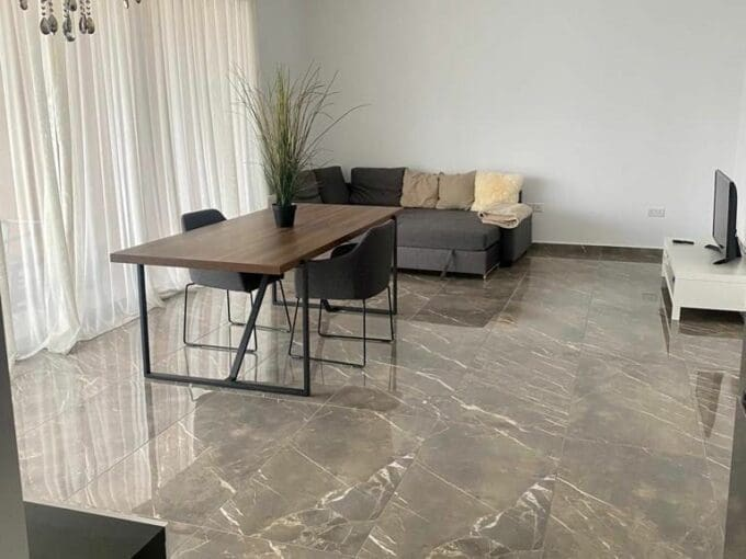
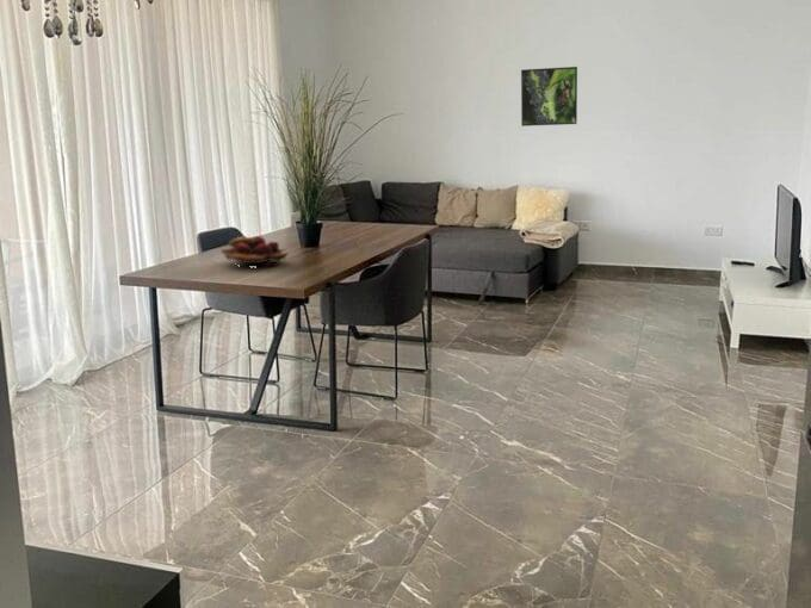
+ fruit basket [219,235,290,268]
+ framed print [520,66,578,128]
